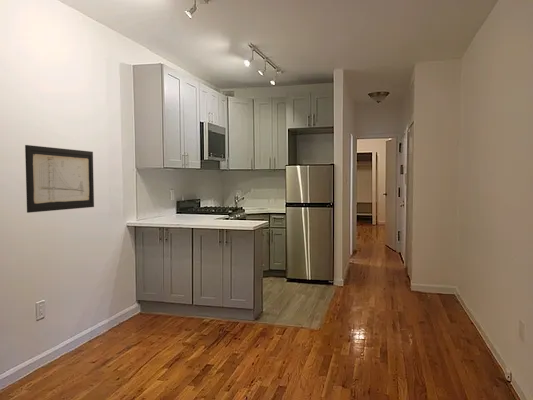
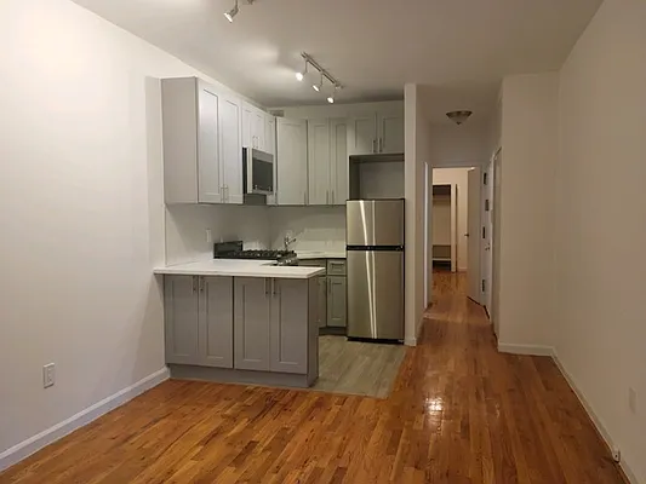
- wall art [24,144,95,214]
